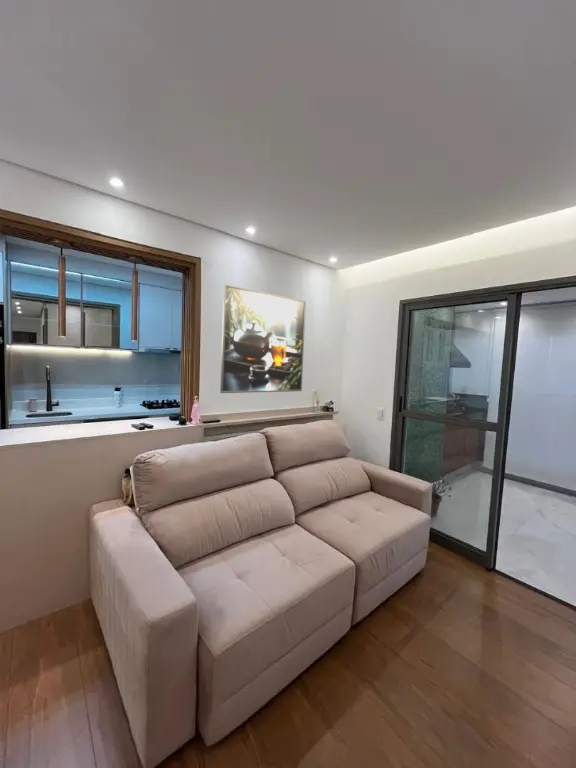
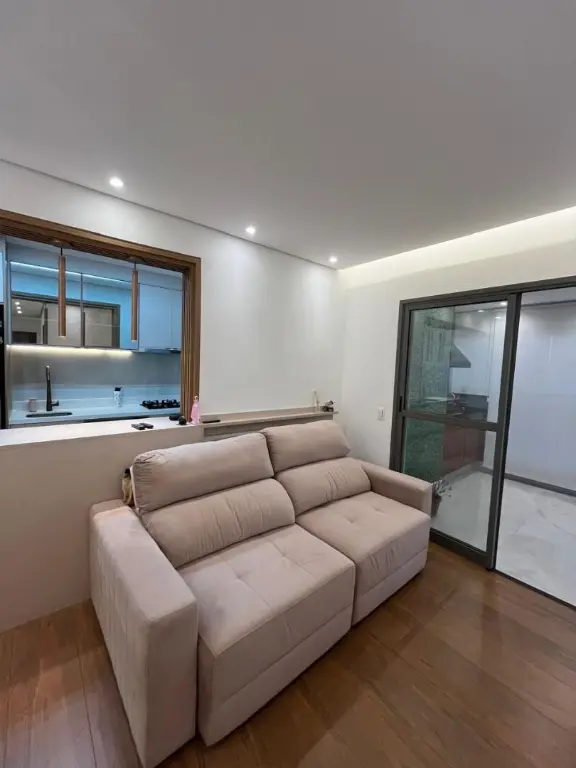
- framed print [219,283,307,394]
